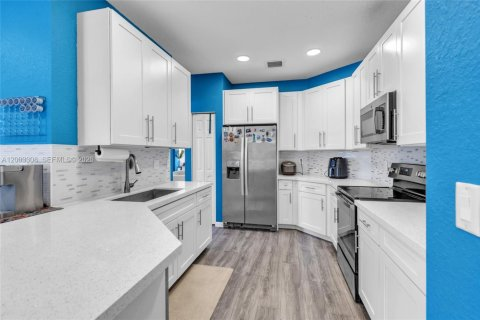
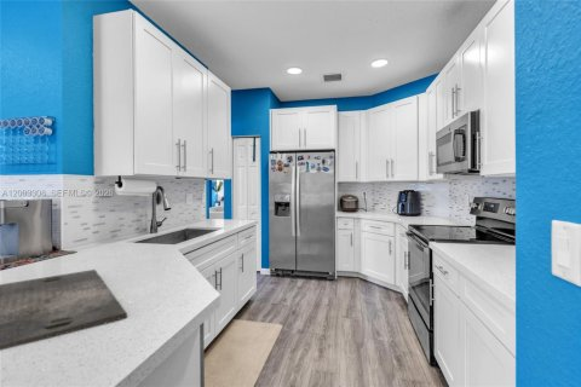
+ cutting board [0,268,128,351]
